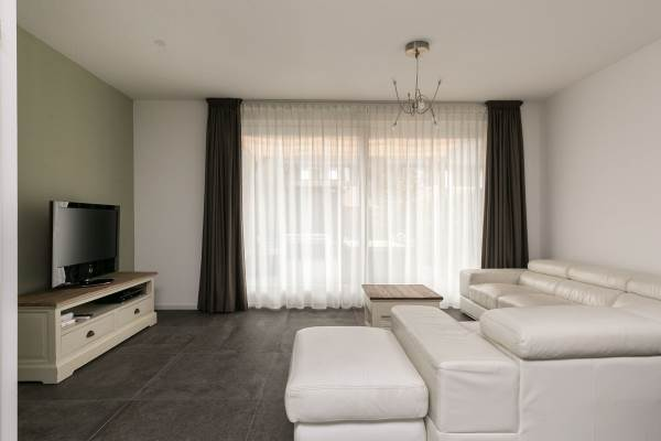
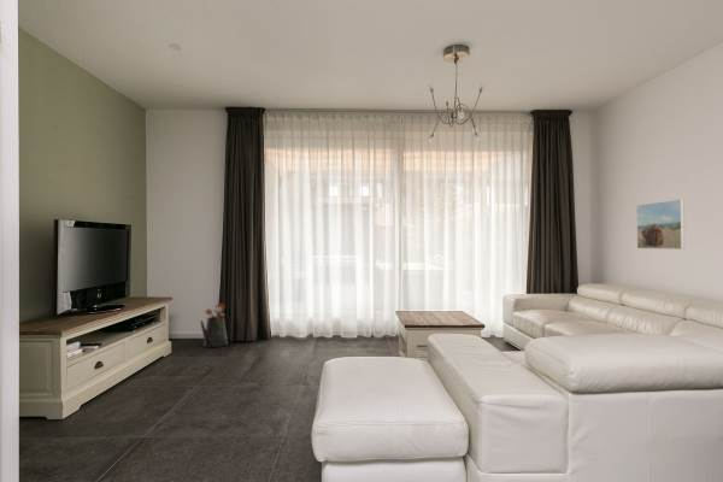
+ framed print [635,199,686,251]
+ watering can [199,302,229,348]
